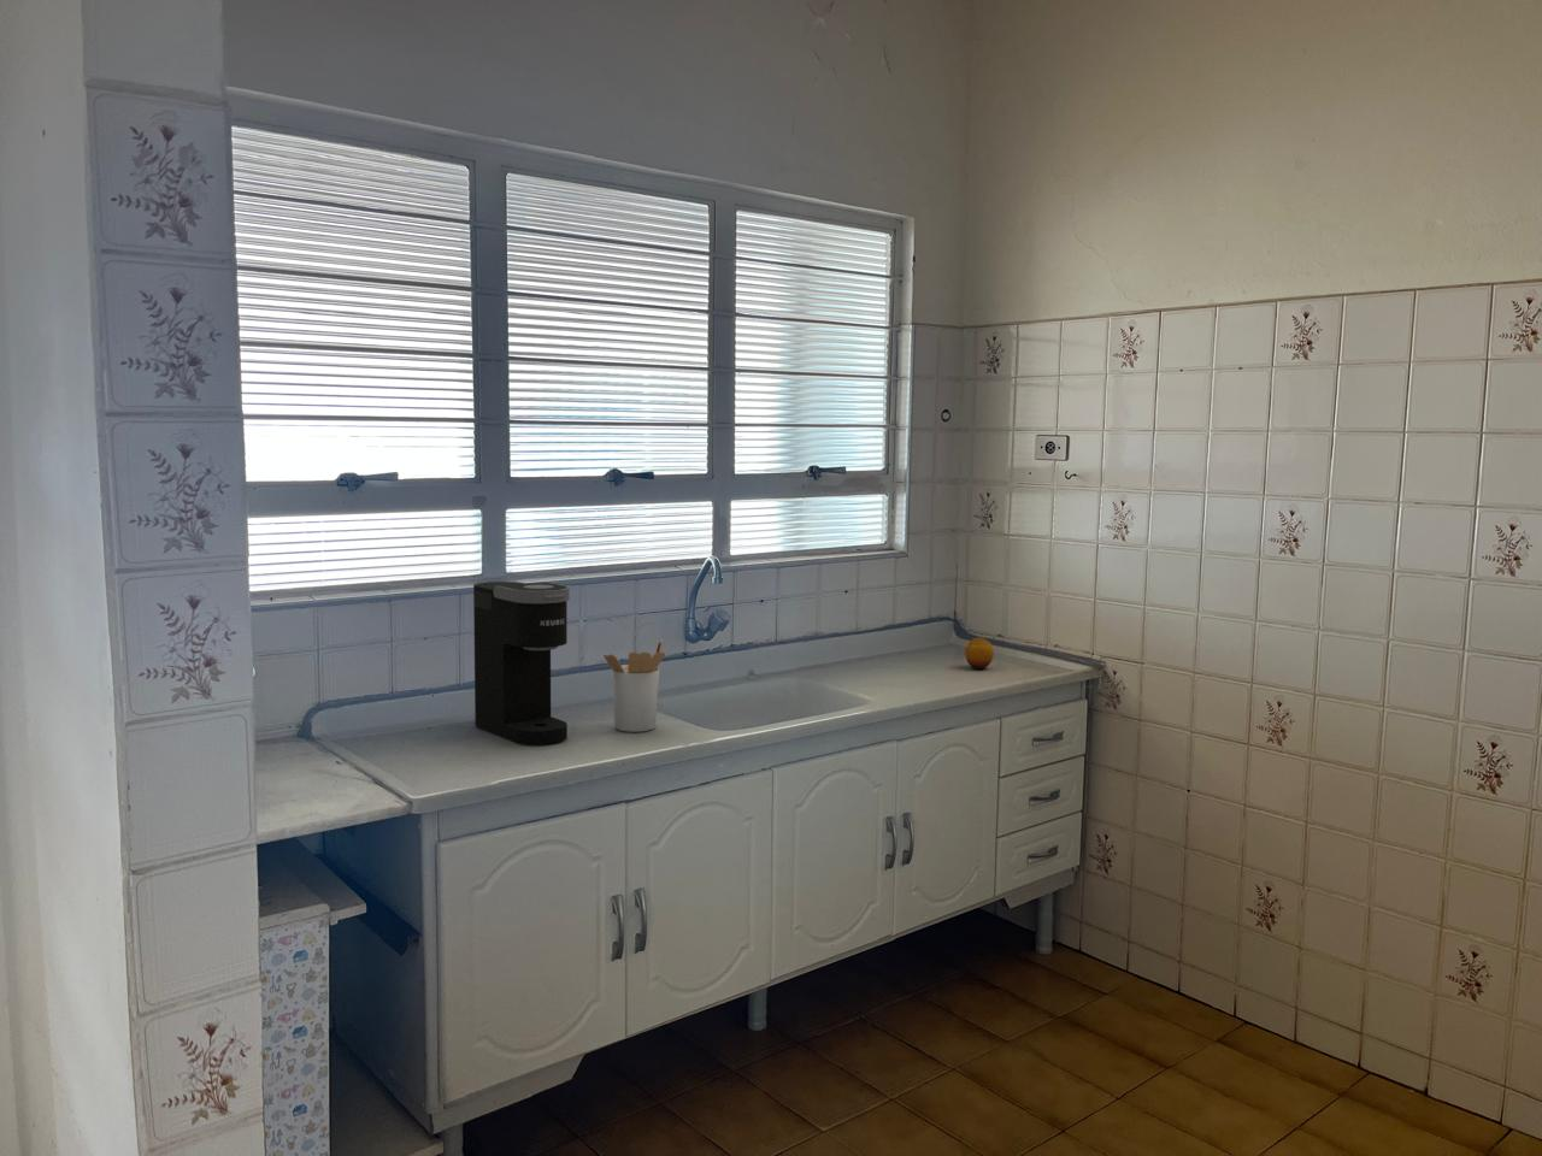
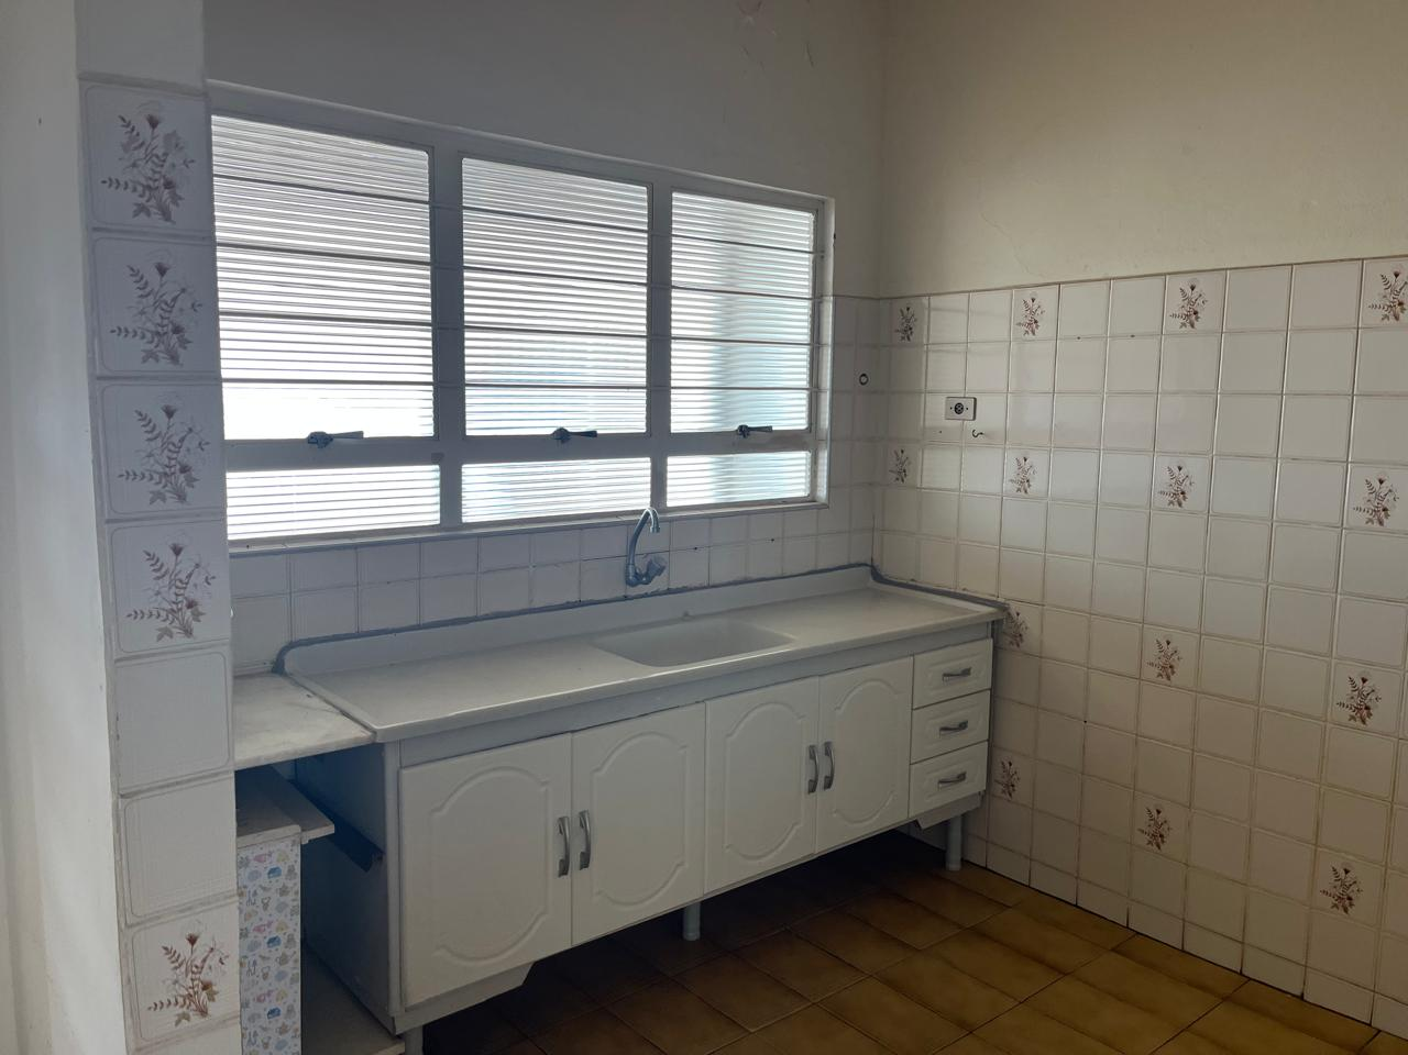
- fruit [964,636,996,670]
- coffee maker [472,580,571,747]
- utensil holder [602,639,667,733]
